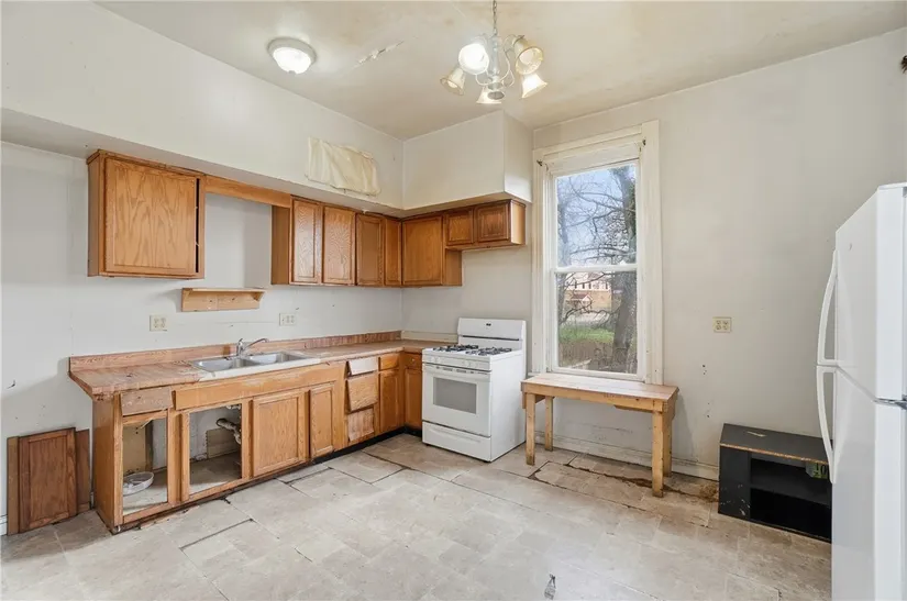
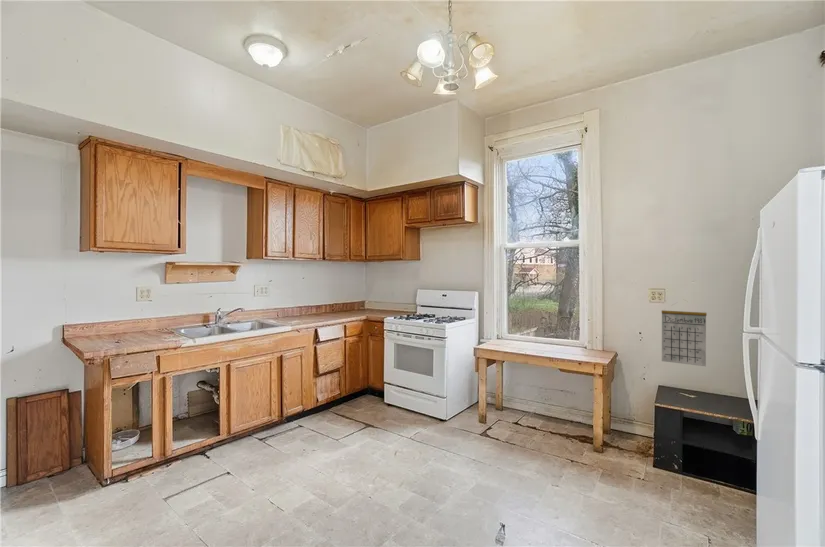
+ calendar [661,299,708,367]
